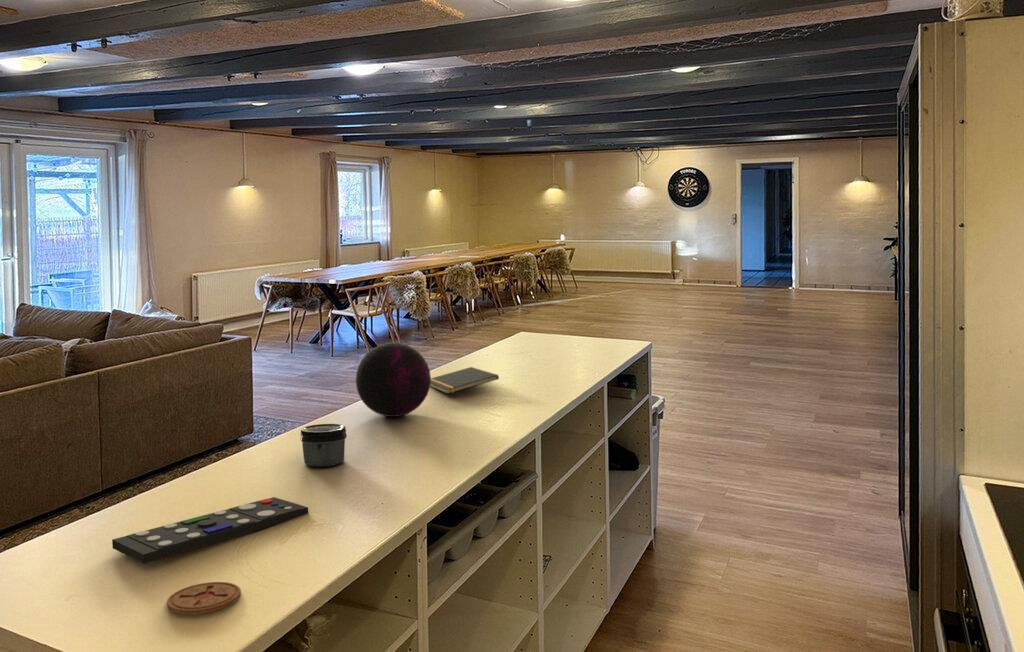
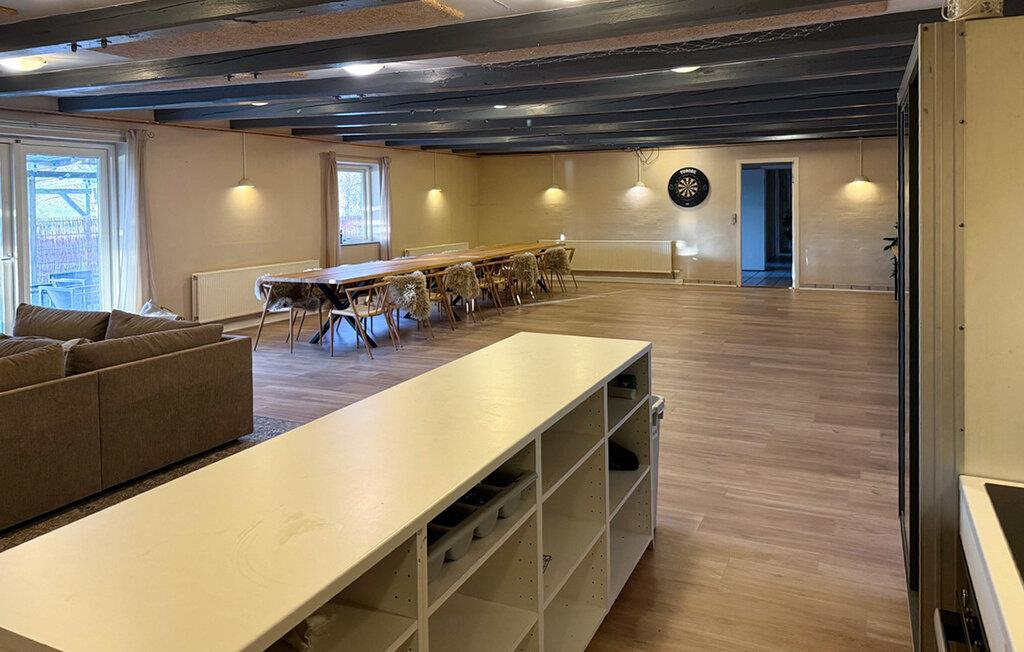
- decorative orb [355,342,432,418]
- notepad [430,366,500,395]
- jar [299,423,348,468]
- remote control [111,496,309,564]
- coaster [165,581,242,616]
